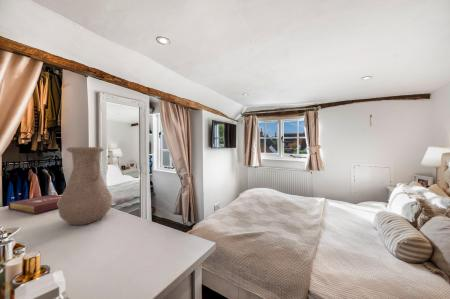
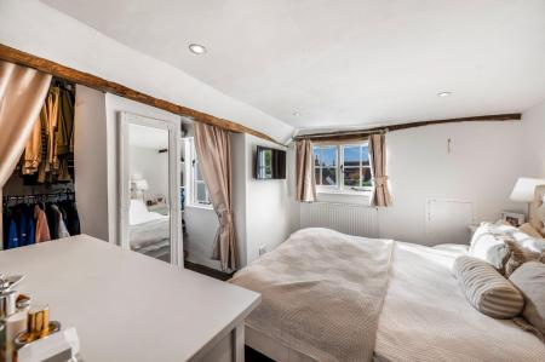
- book [7,194,62,214]
- vase [57,146,113,226]
